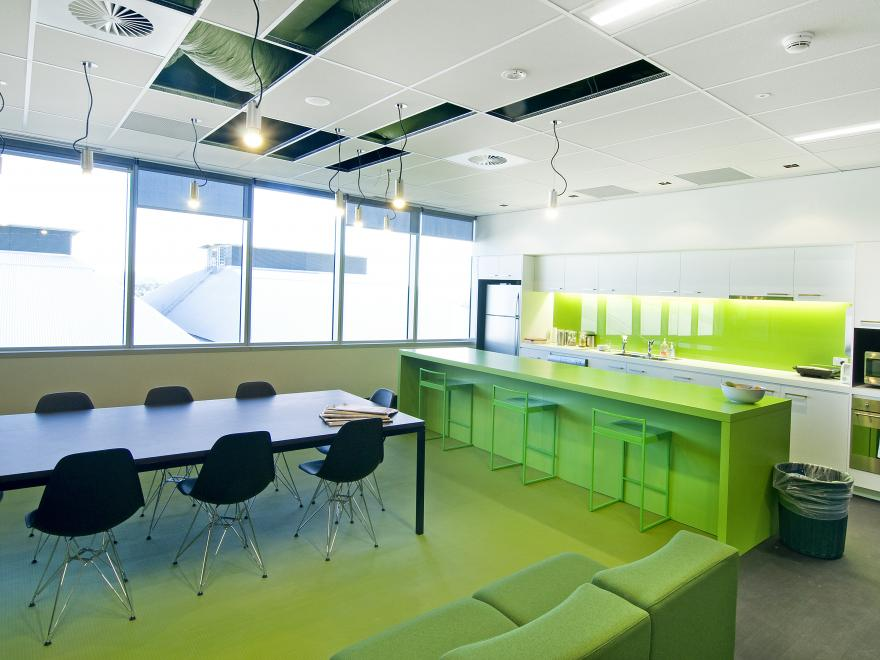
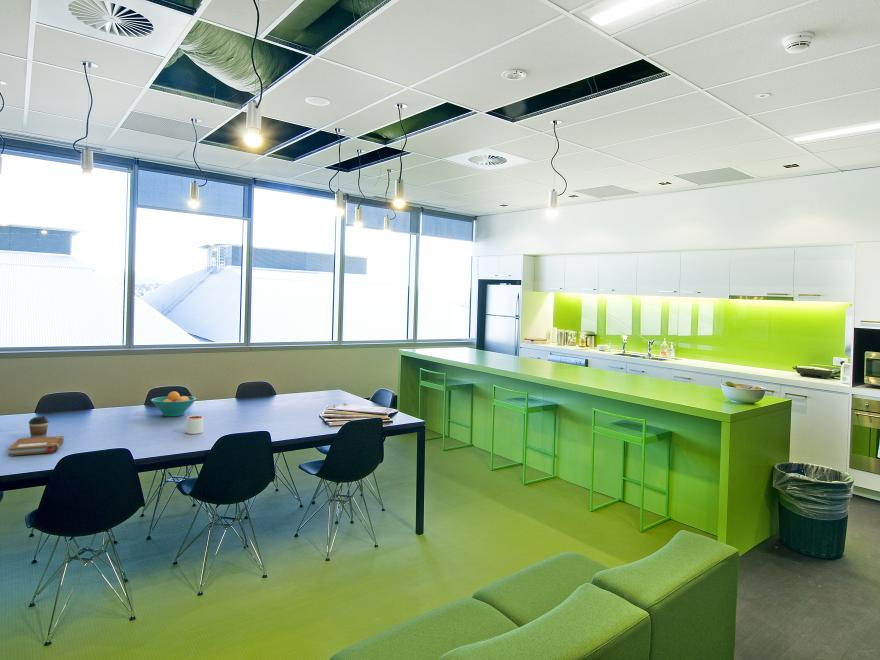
+ notebook [7,435,65,457]
+ fruit bowl [150,391,197,417]
+ coffee cup [28,414,50,438]
+ mug [185,415,204,435]
